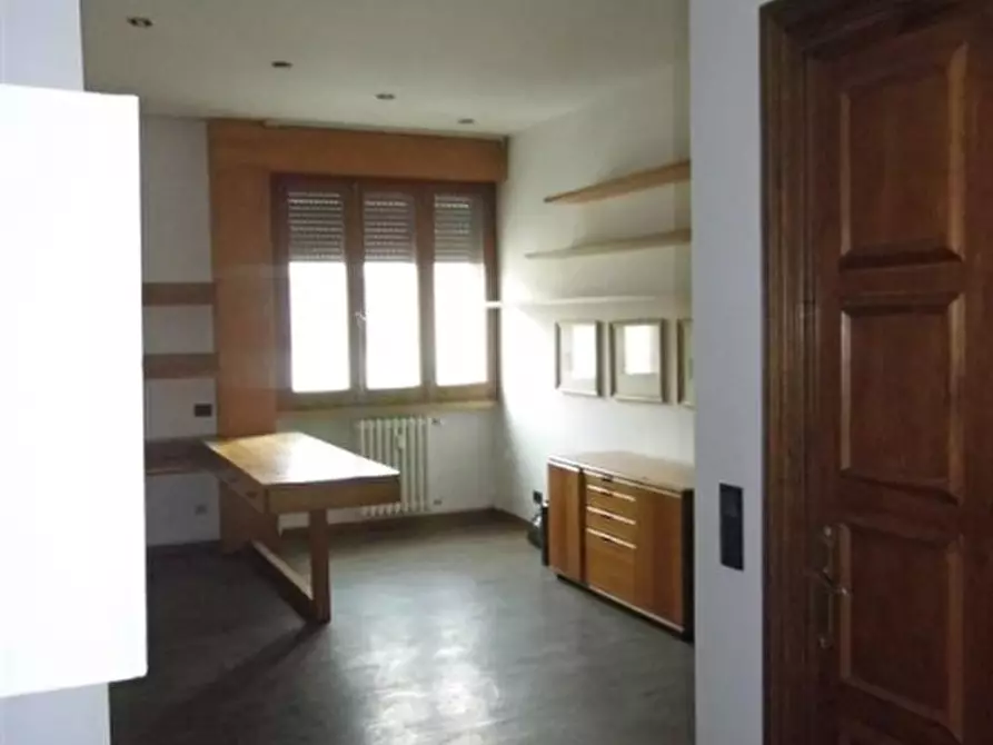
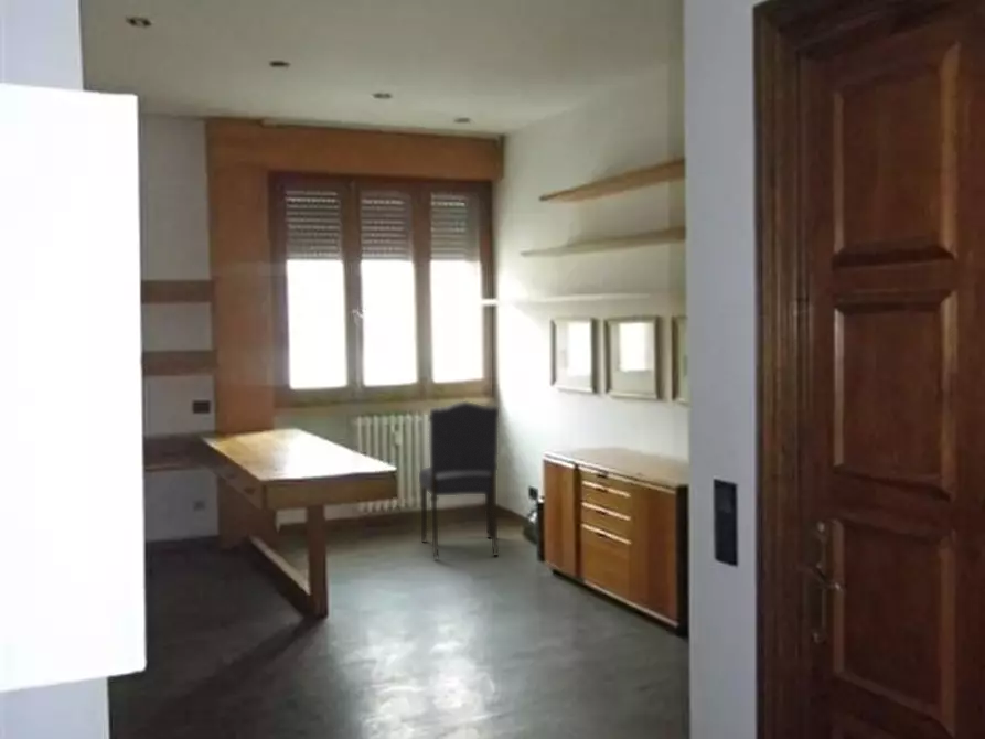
+ chair [418,400,500,560]
